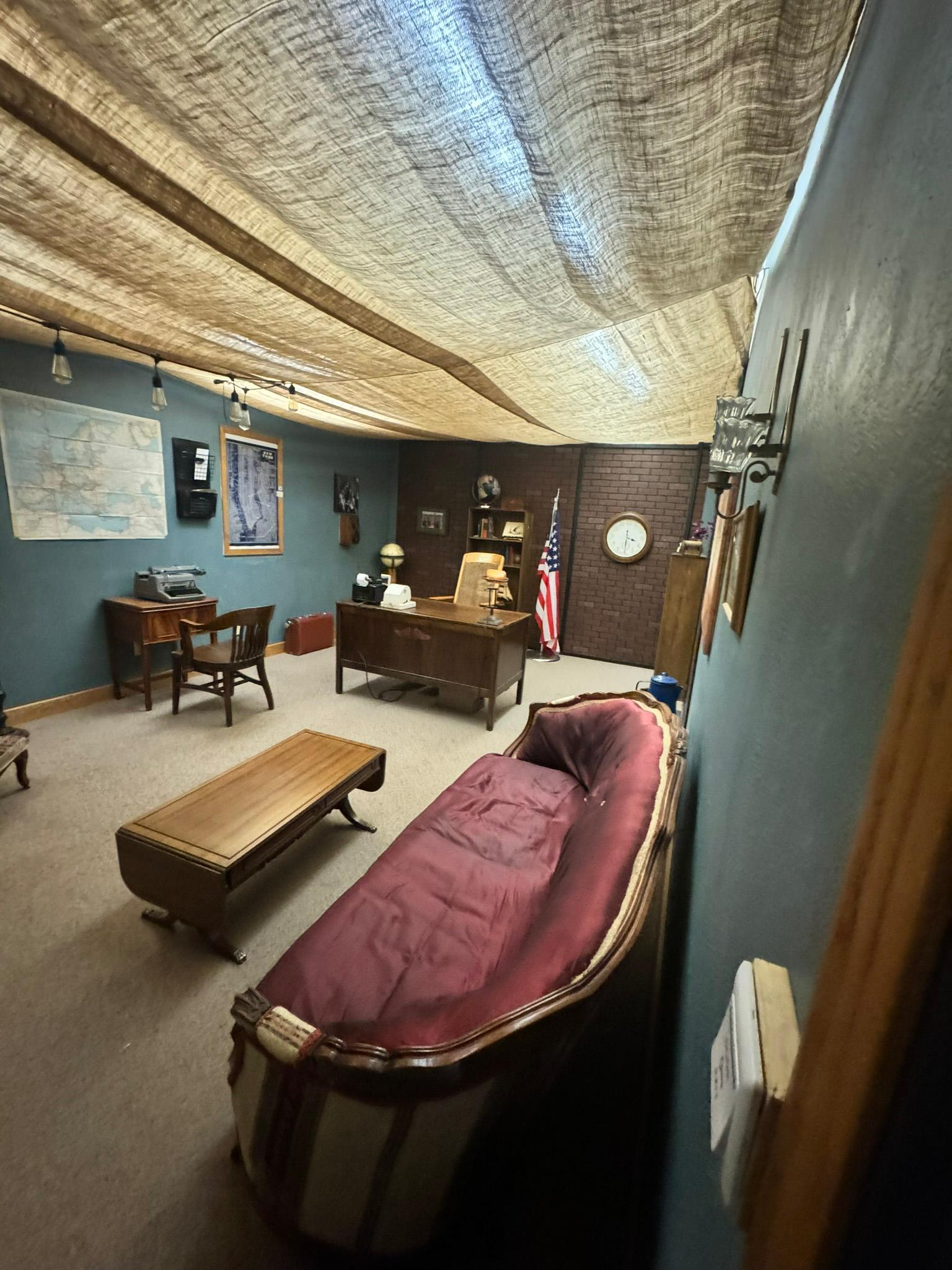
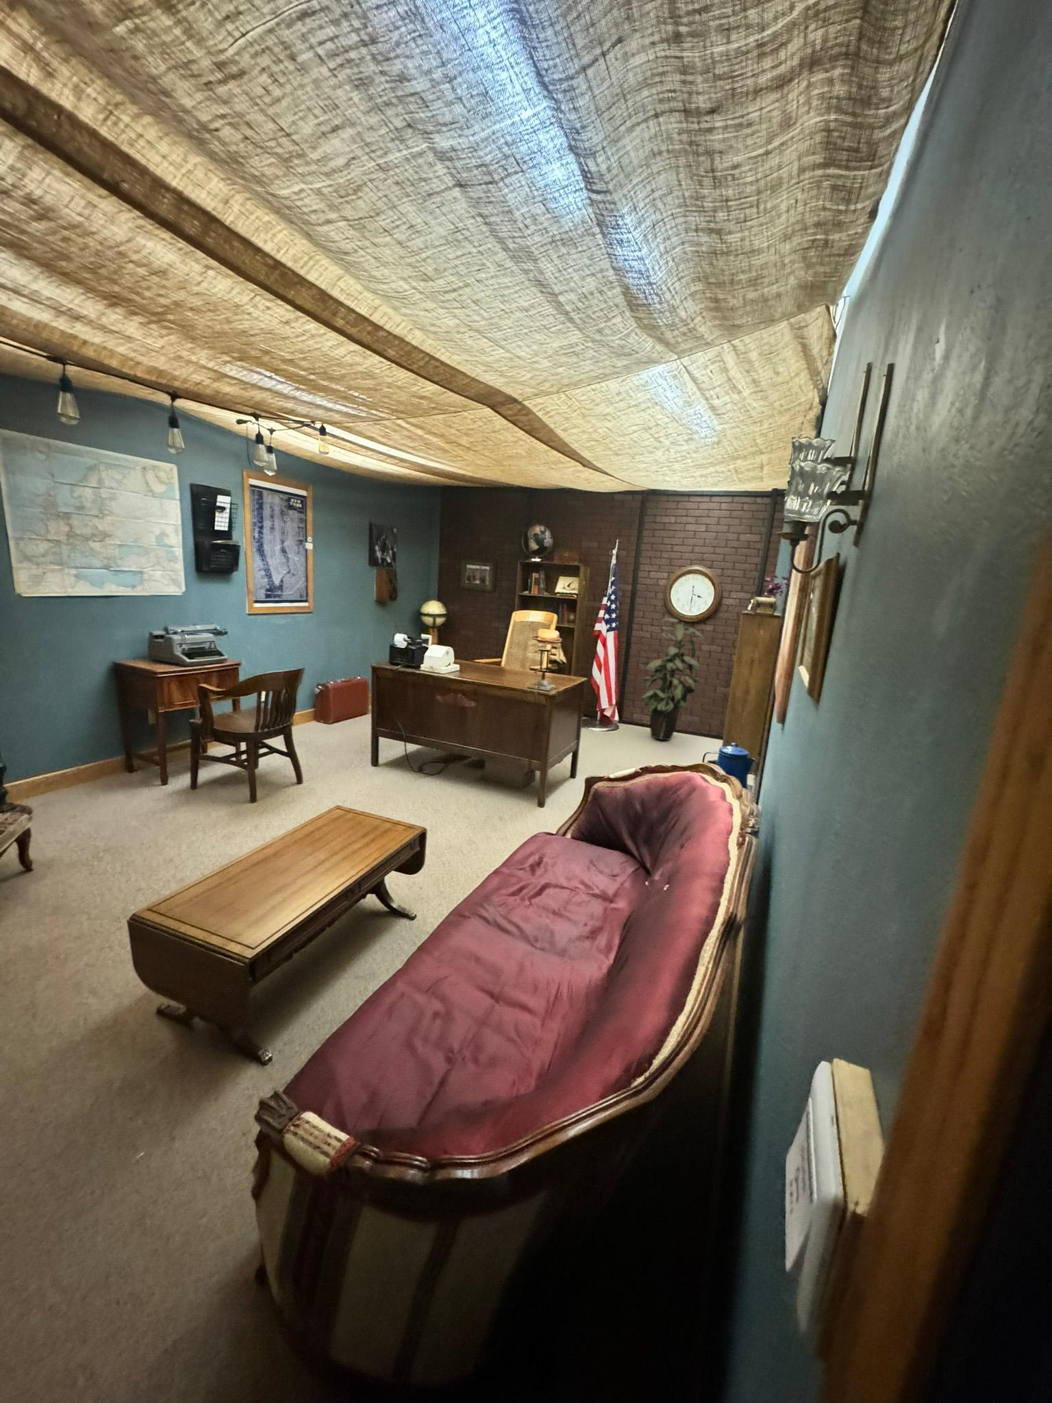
+ indoor plant [639,618,707,741]
